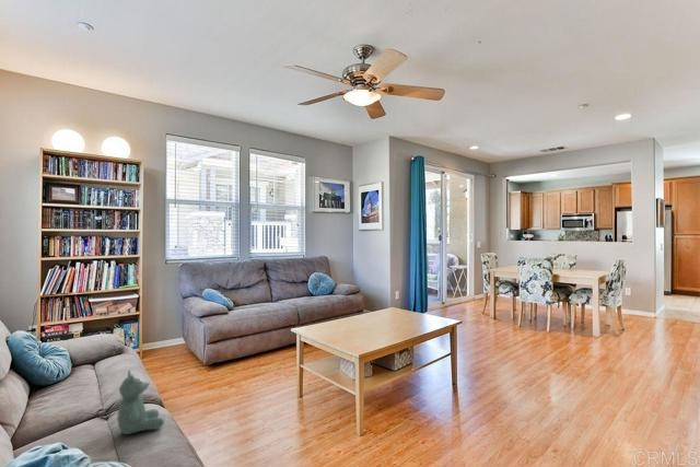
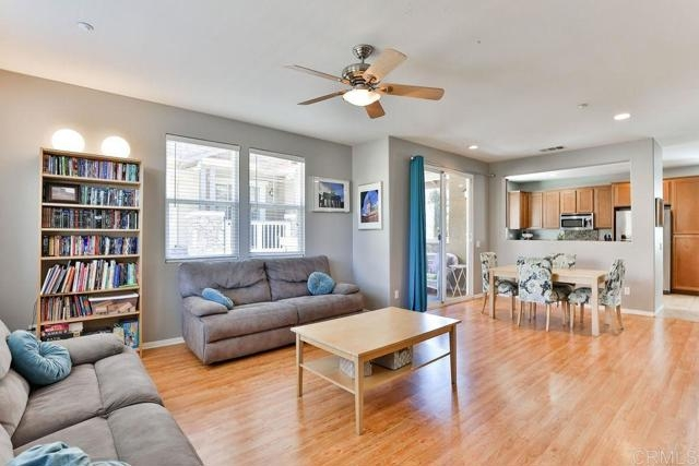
- stuffed bear [116,369,165,435]
